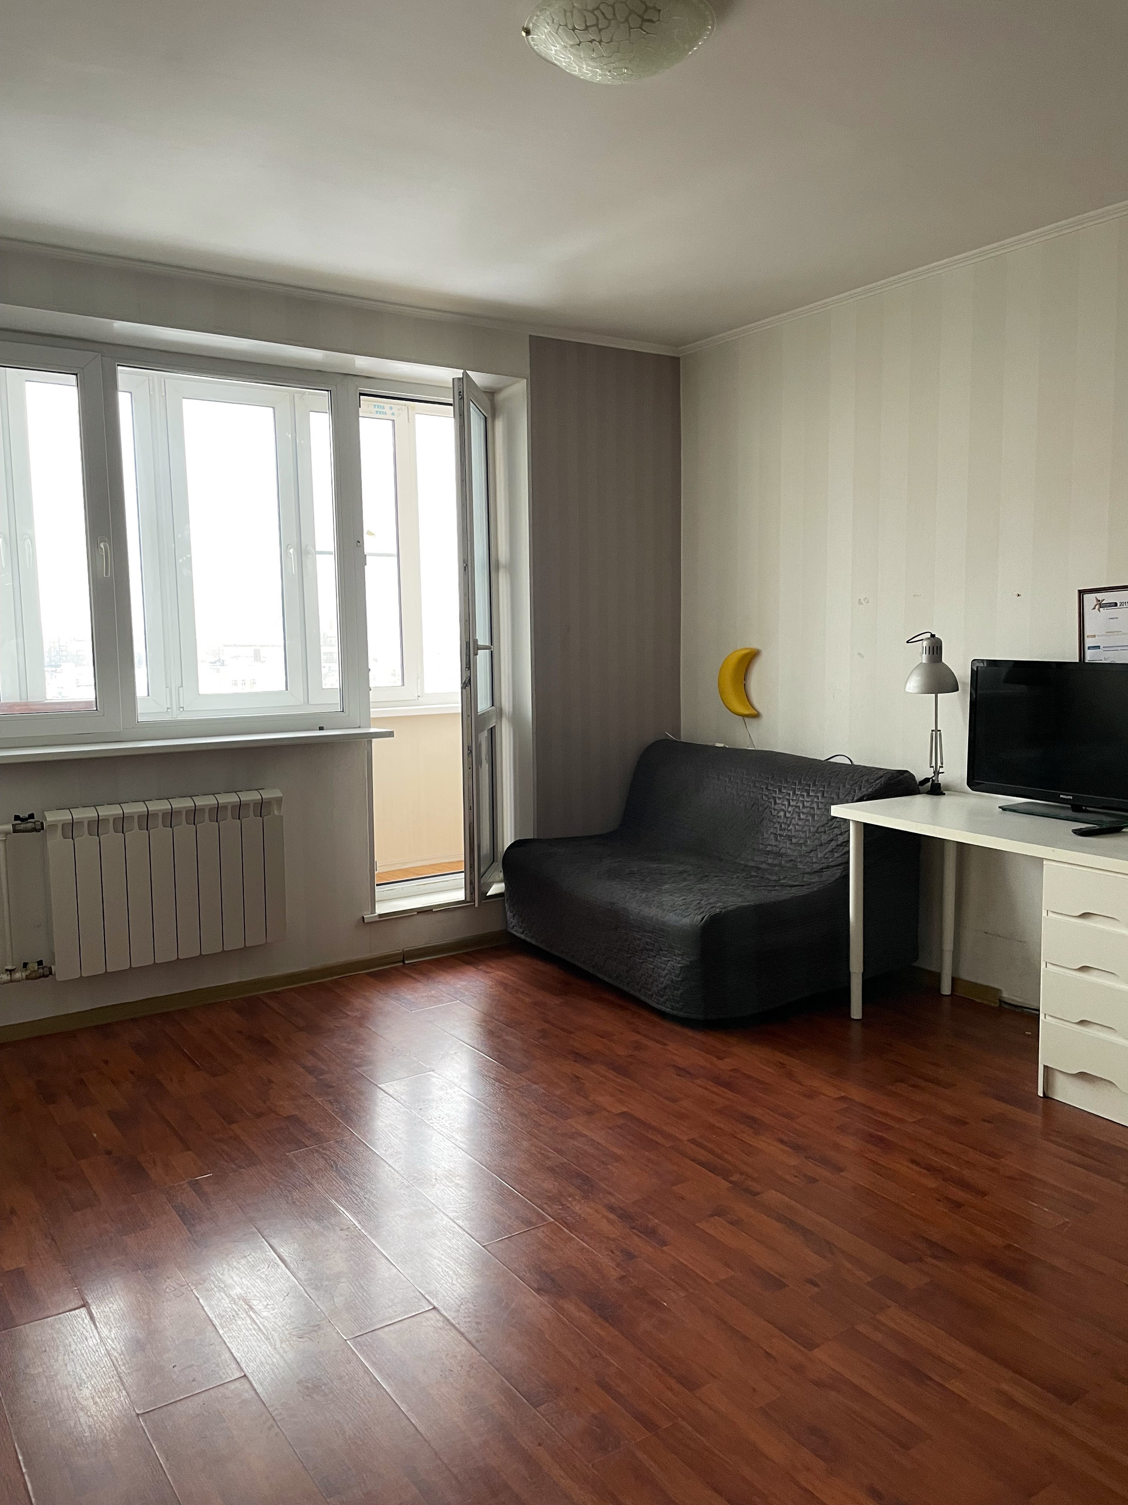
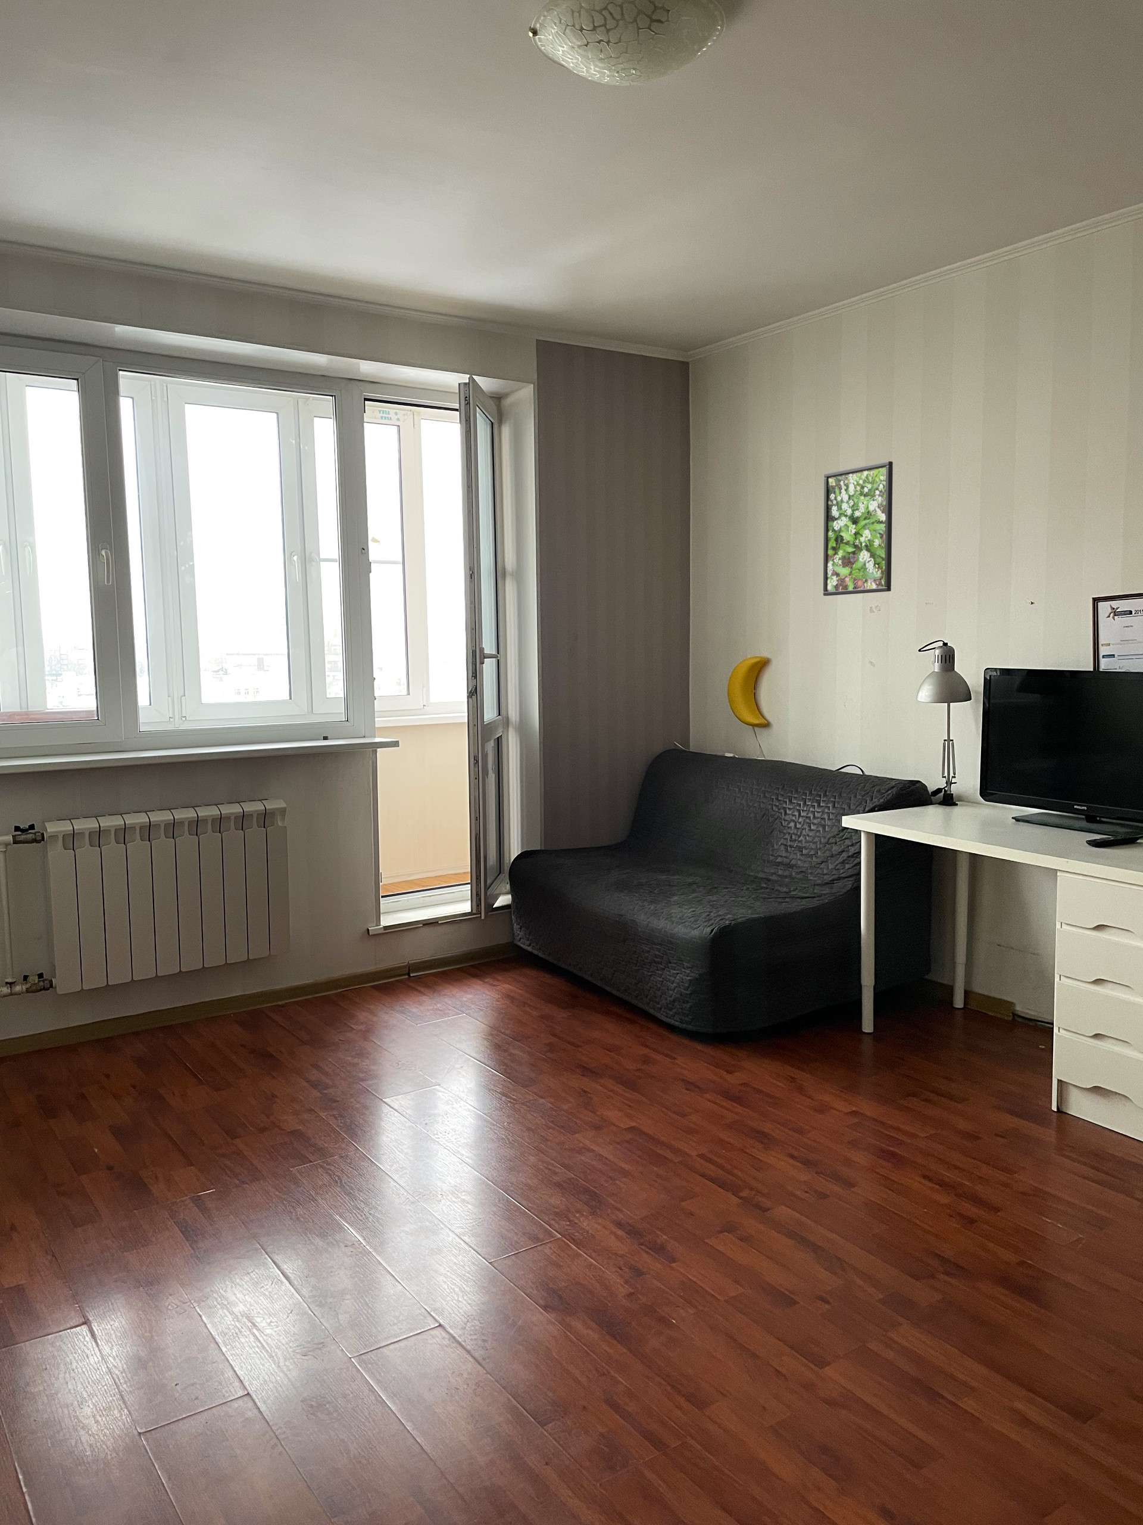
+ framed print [822,460,893,597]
